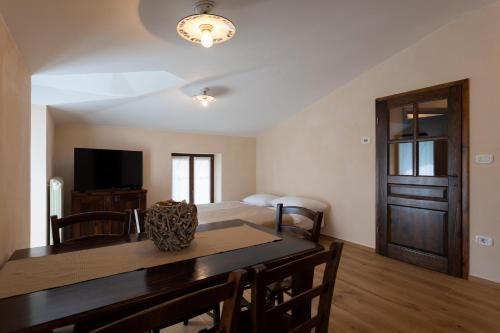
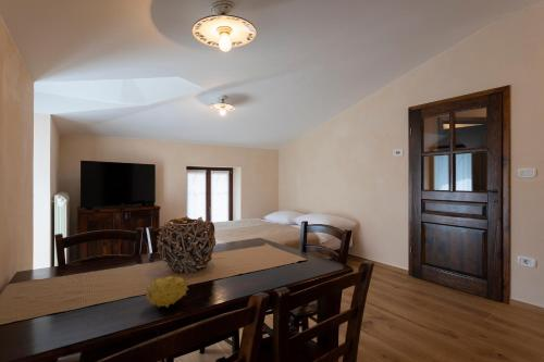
+ fruit [145,274,189,309]
